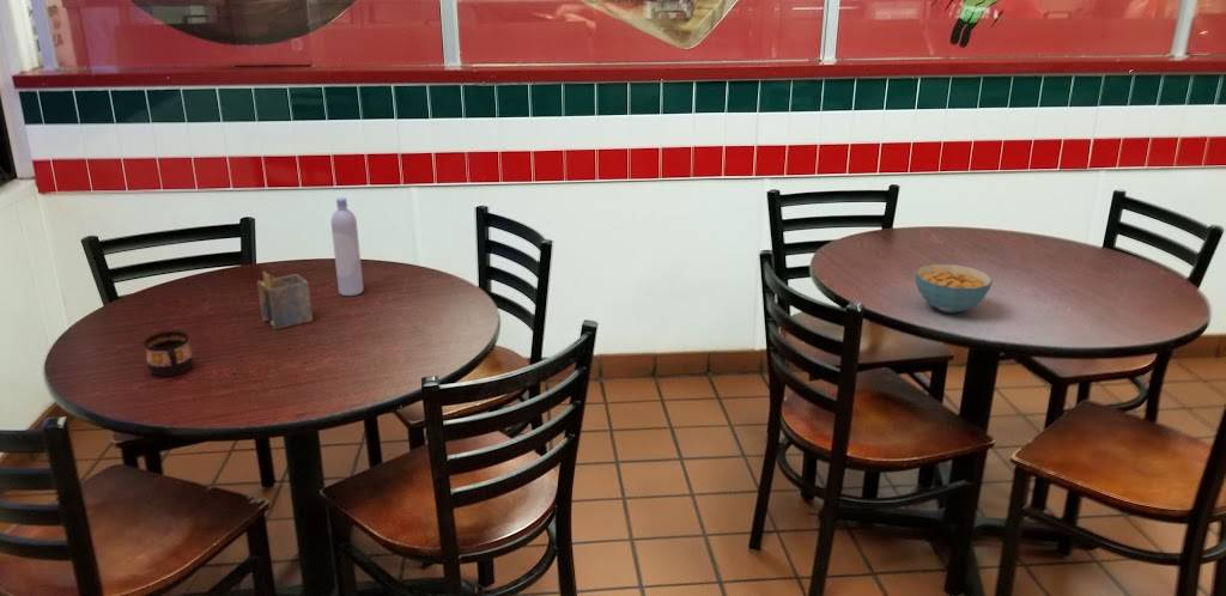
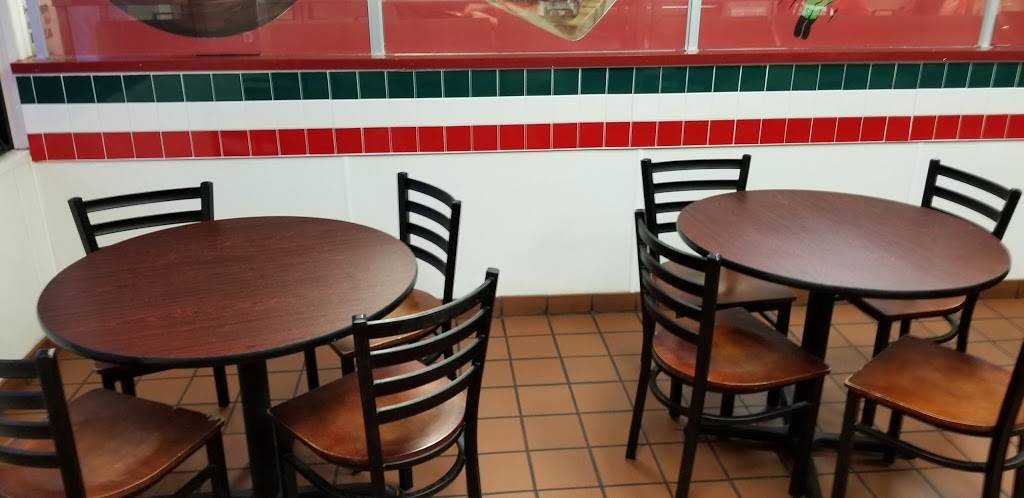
- cup [142,330,194,377]
- cereal bowl [915,263,994,314]
- napkin holder [256,270,314,330]
- bottle [330,196,364,297]
